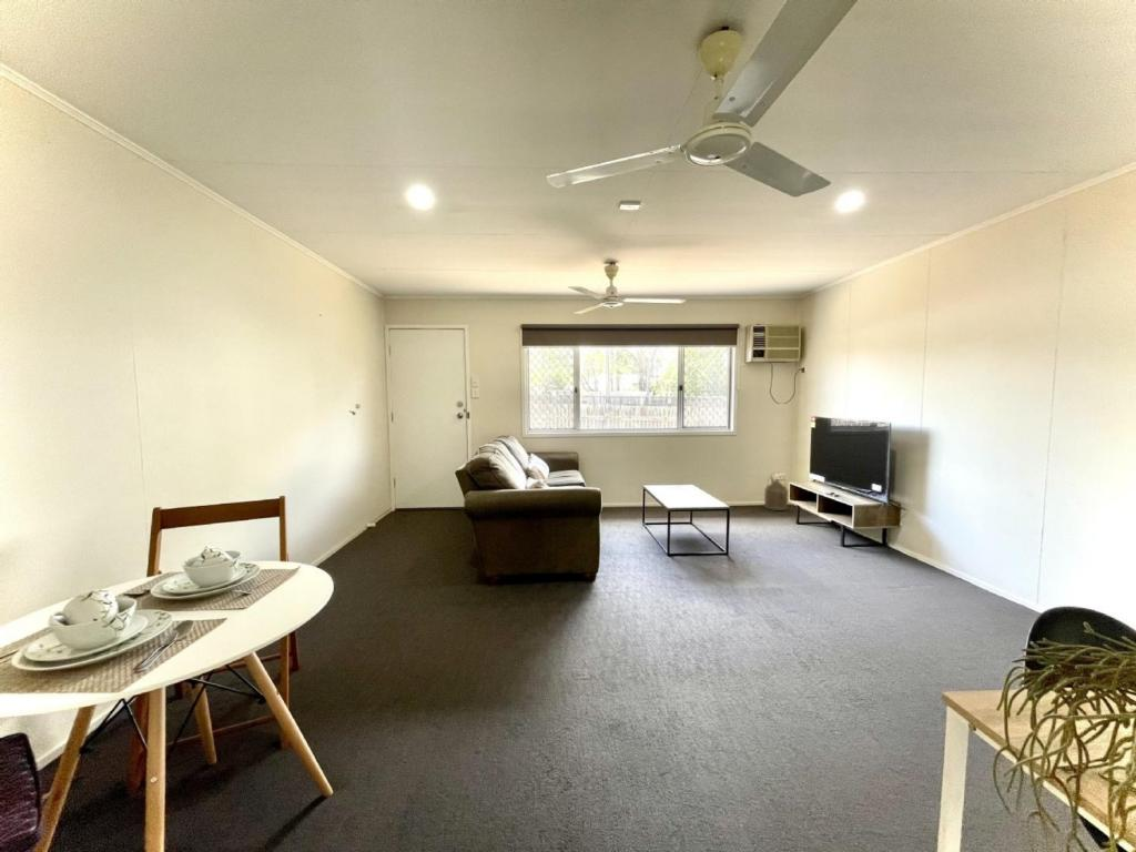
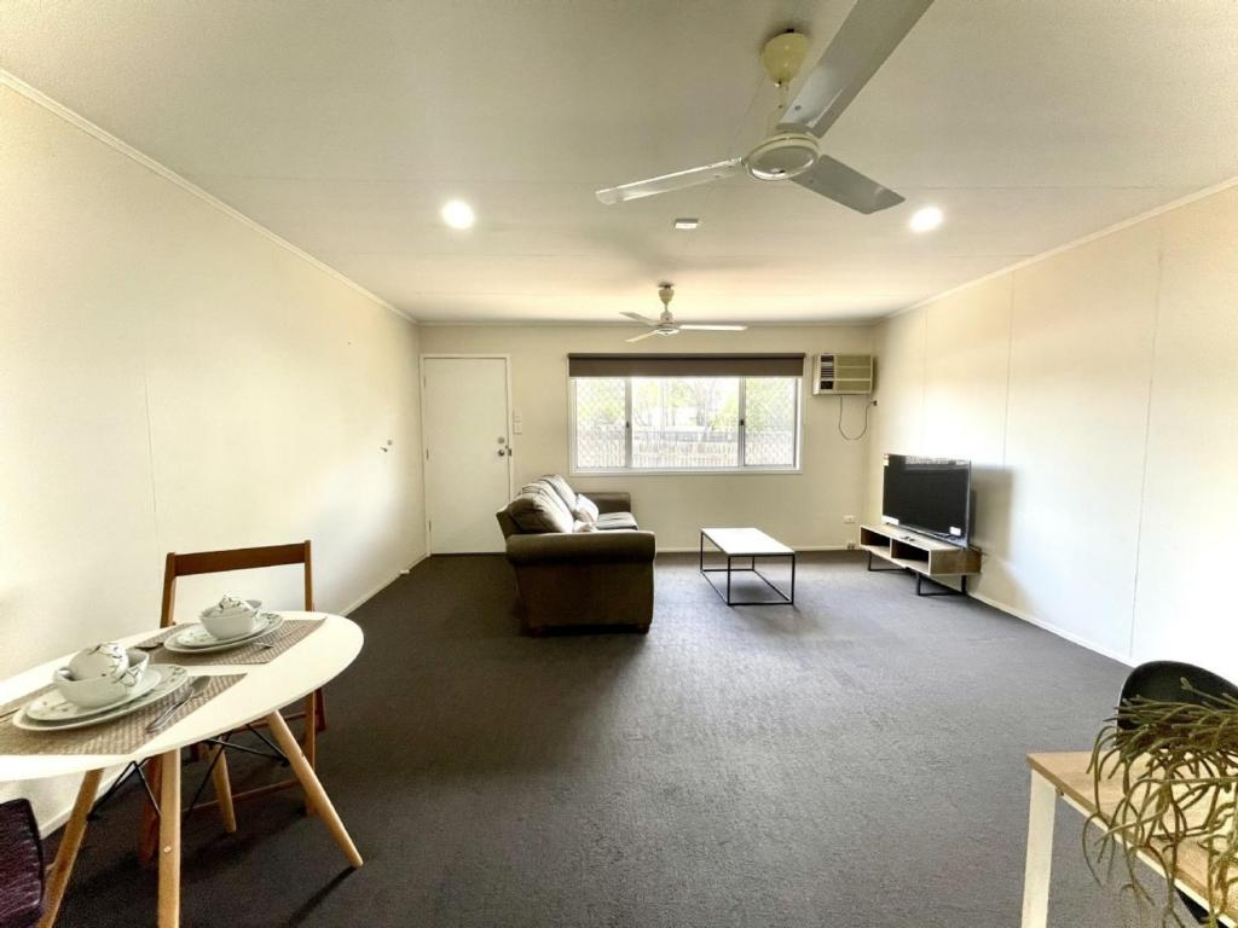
- watering can [763,471,789,511]
